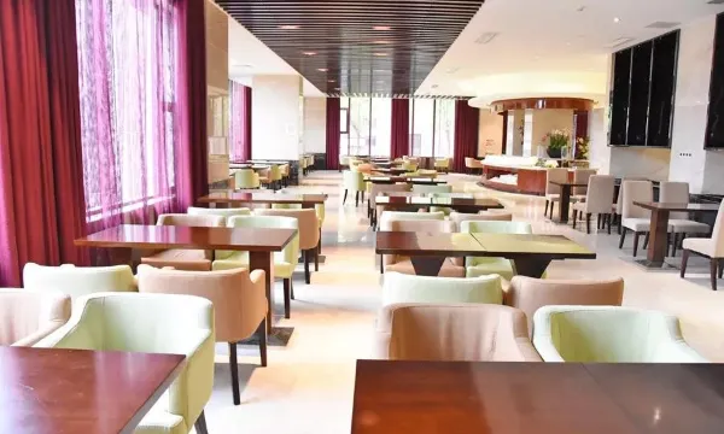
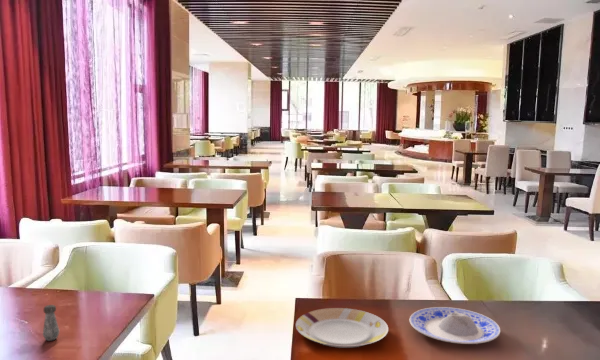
+ plate [409,306,501,345]
+ plate [295,307,389,349]
+ salt shaker [42,304,60,342]
